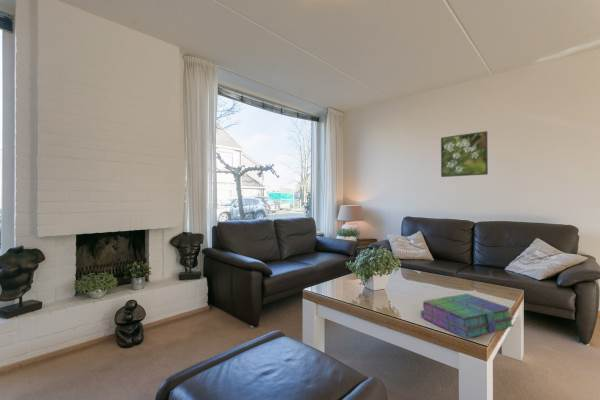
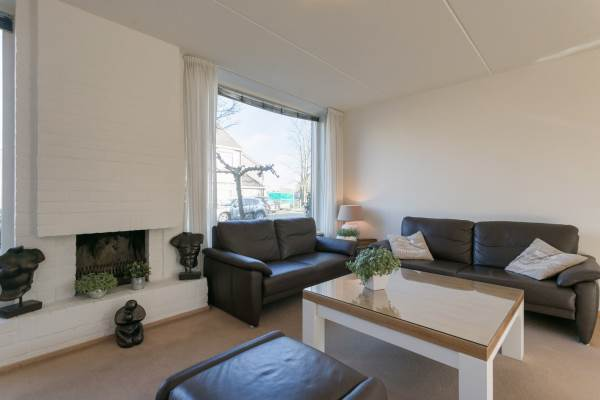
- stack of books [420,293,515,340]
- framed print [440,130,489,178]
